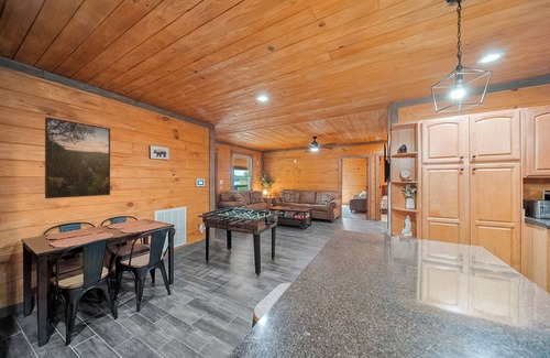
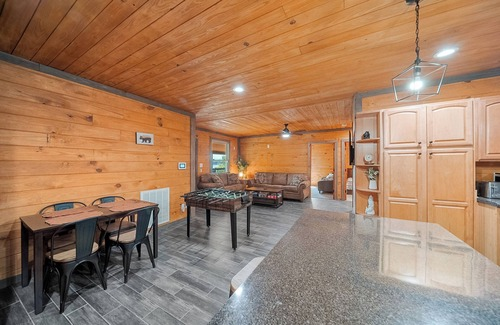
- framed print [44,116,111,199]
